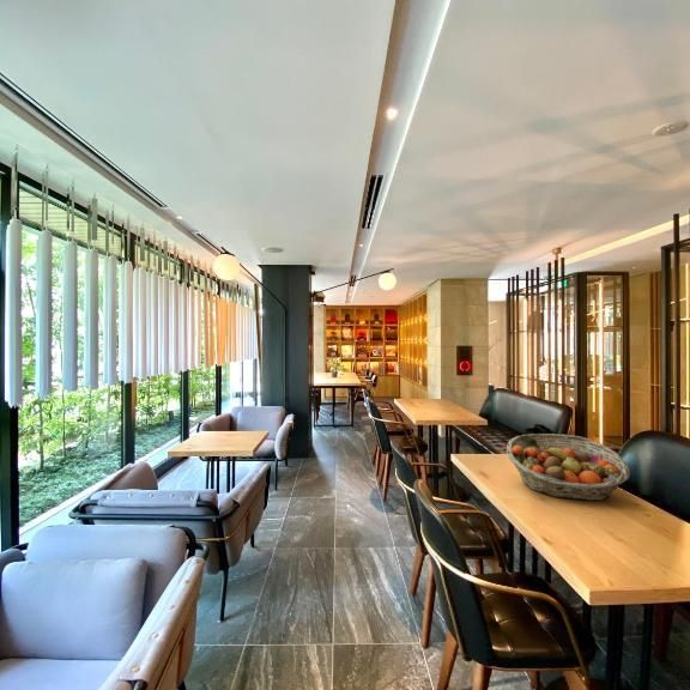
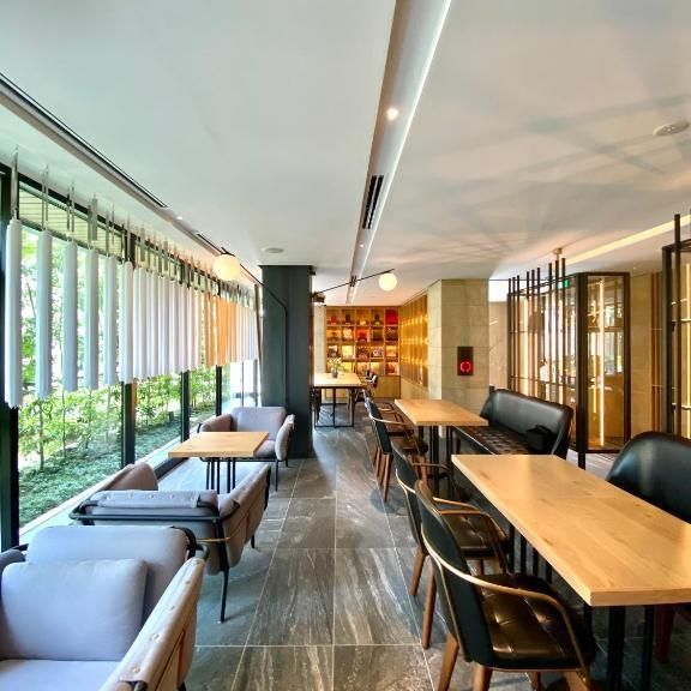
- fruit basket [506,432,631,502]
